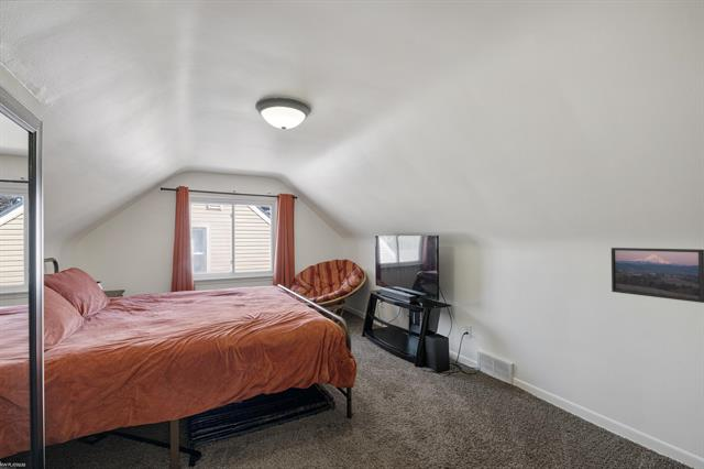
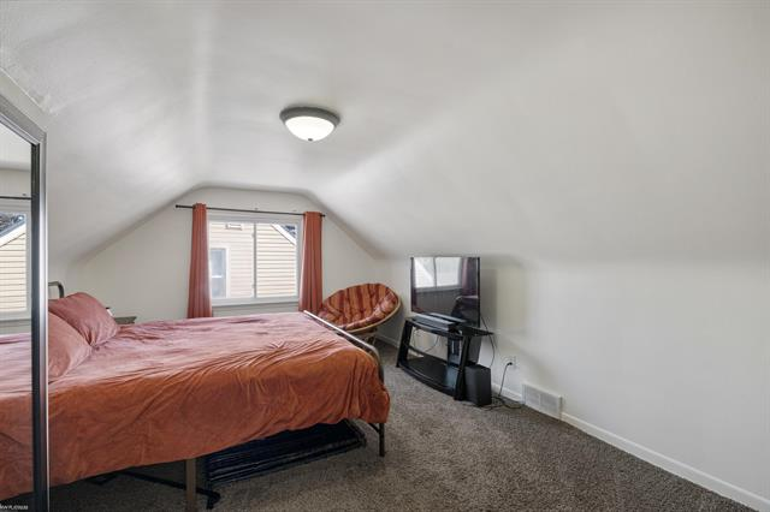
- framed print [610,247,704,304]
